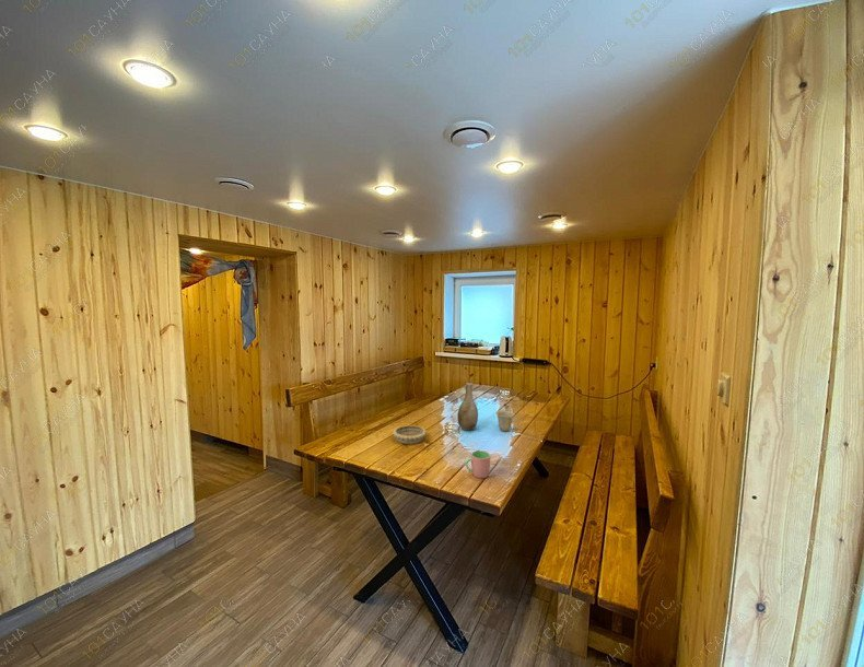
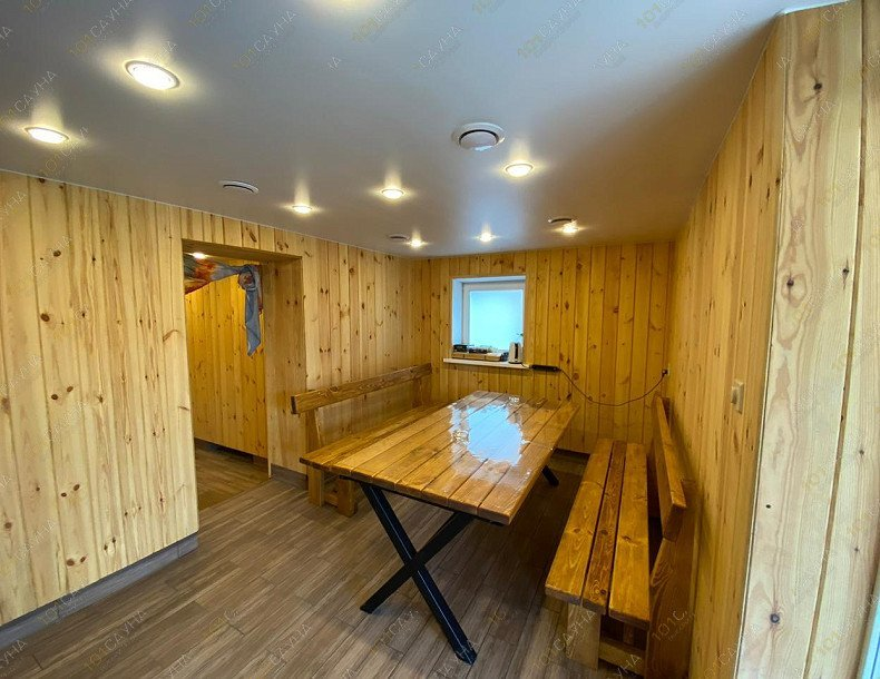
- vase [456,382,479,432]
- decorative bowl [392,424,428,445]
- cup [494,410,515,432]
- cup [464,449,491,479]
